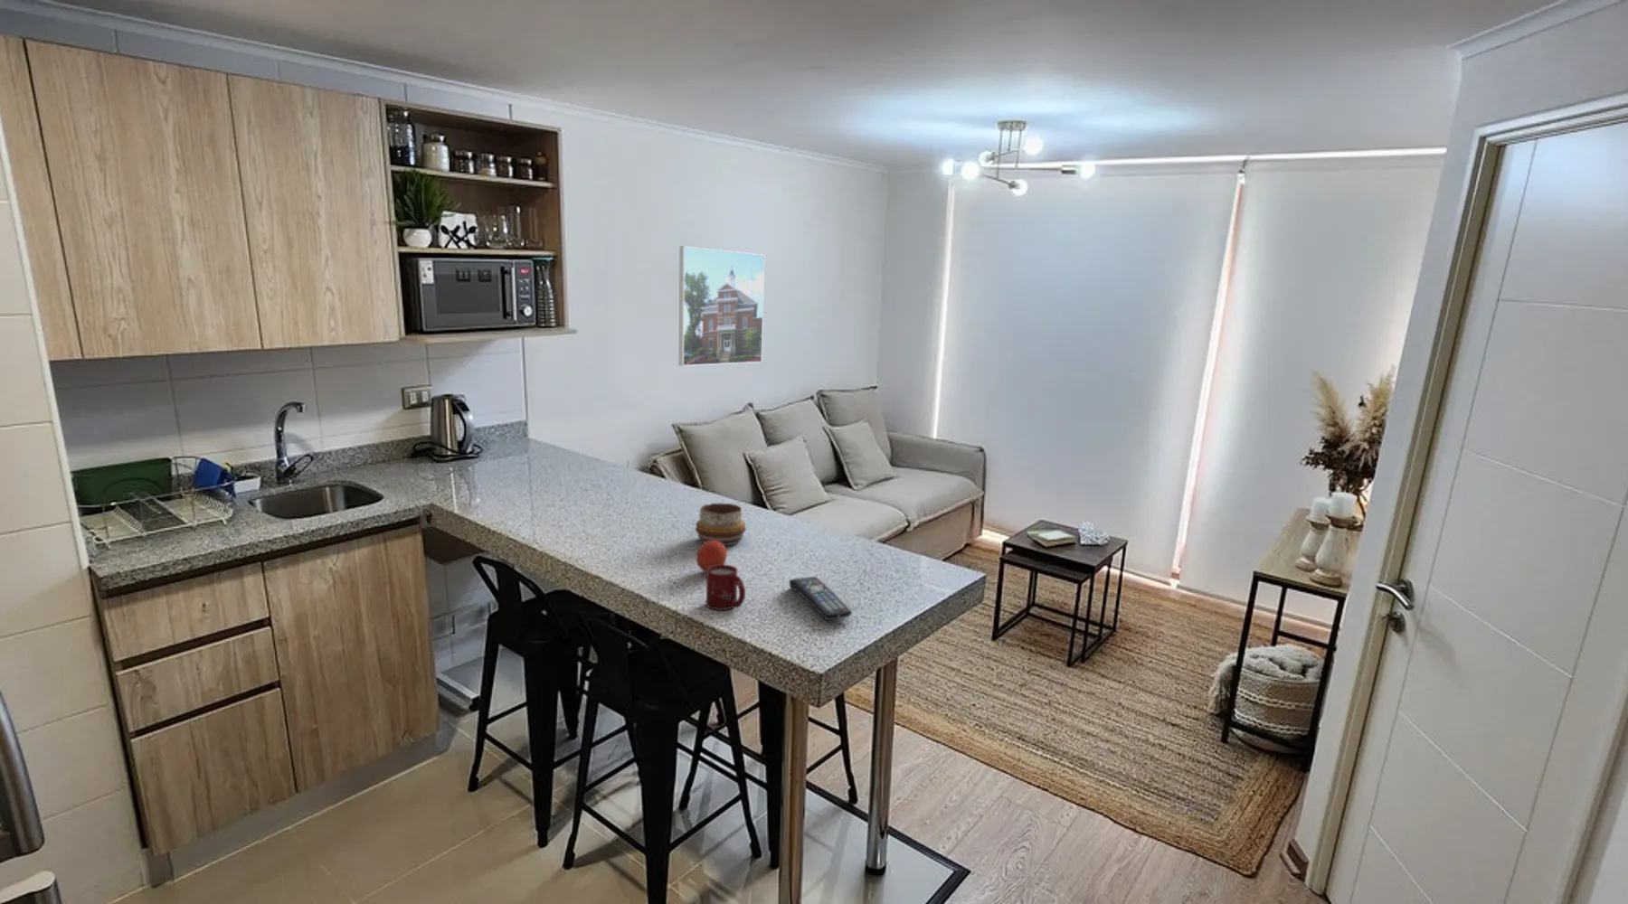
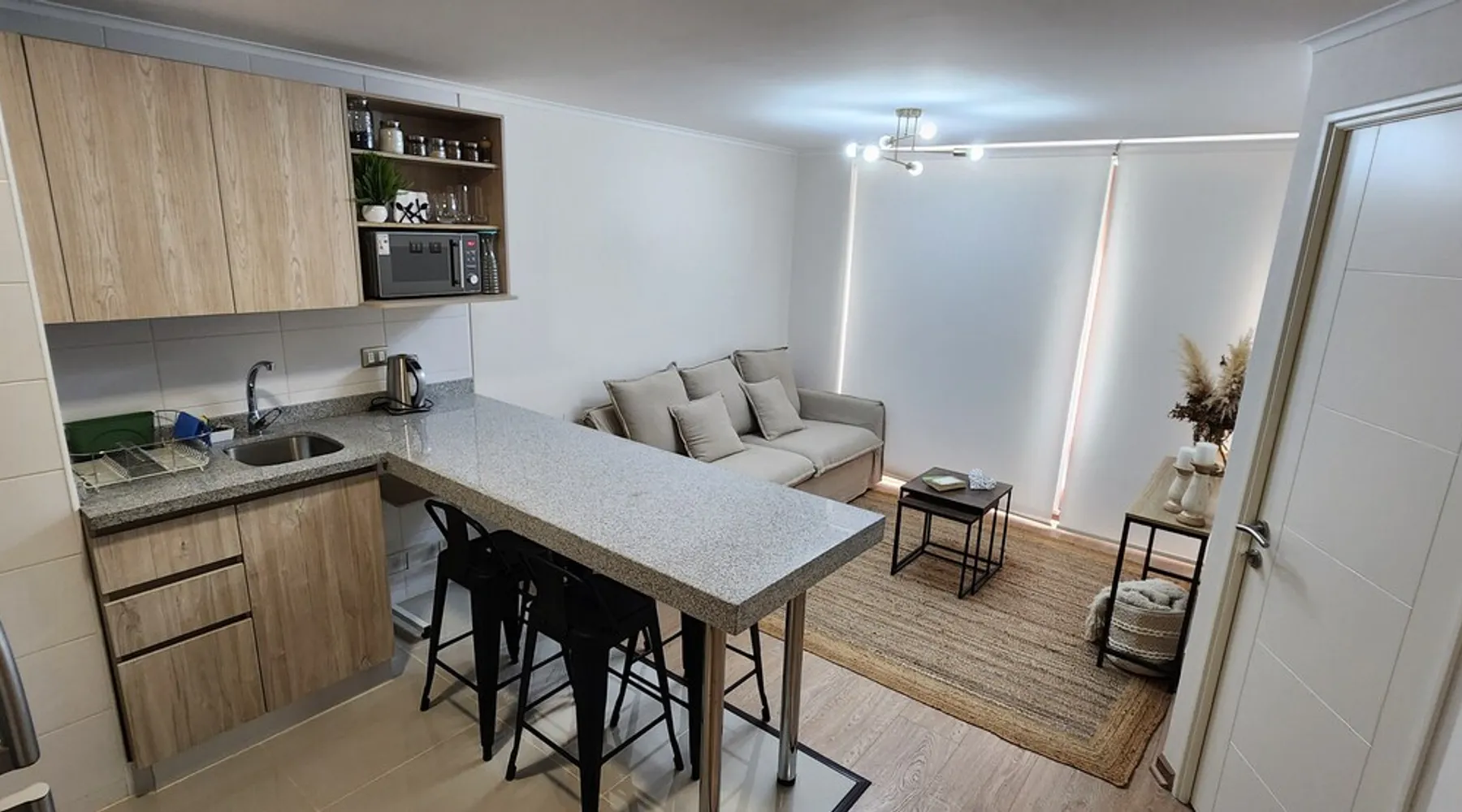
- remote control [787,576,853,621]
- cup [706,564,746,611]
- fruit [696,541,728,573]
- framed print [678,245,766,367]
- decorative bowl [695,502,747,546]
